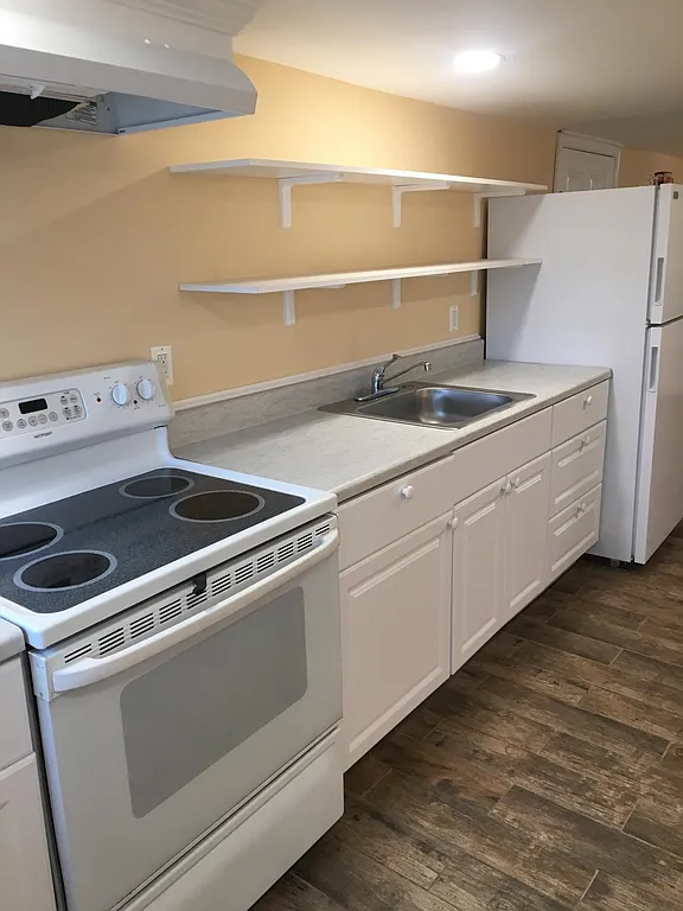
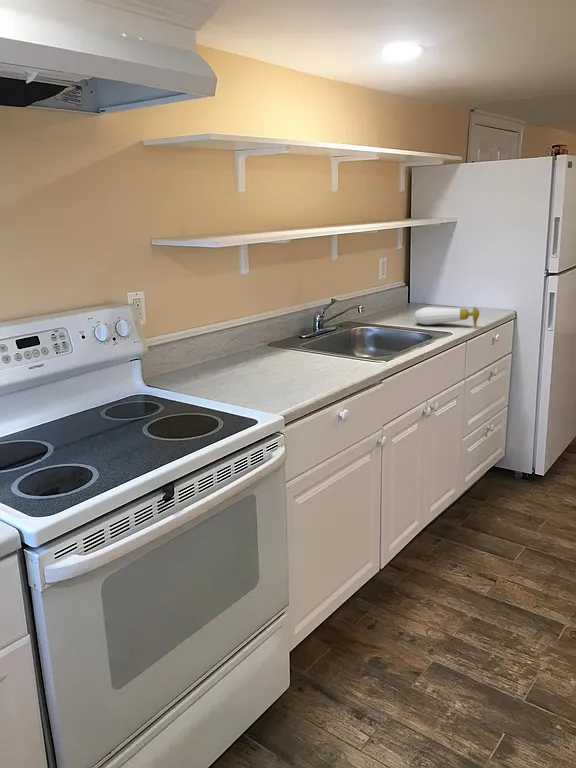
+ soap bottle [414,306,480,328]
